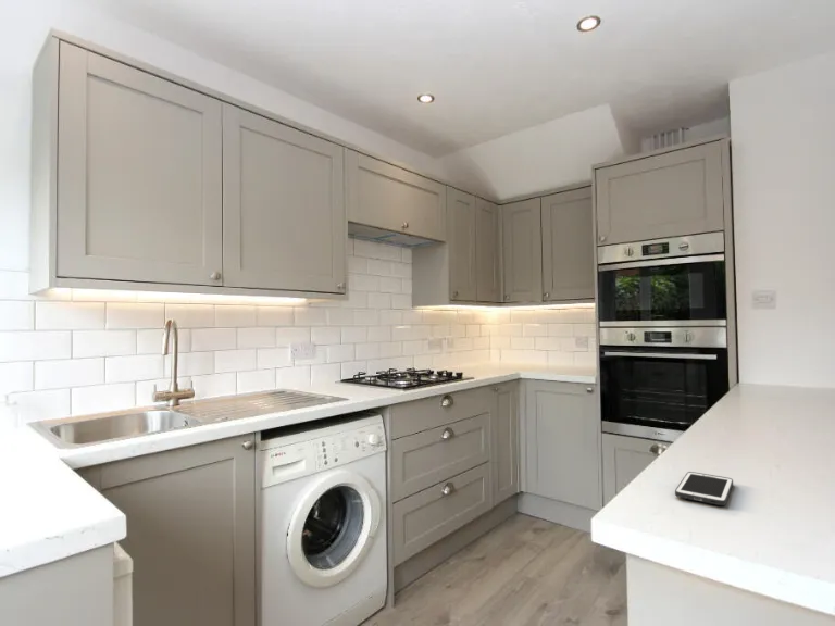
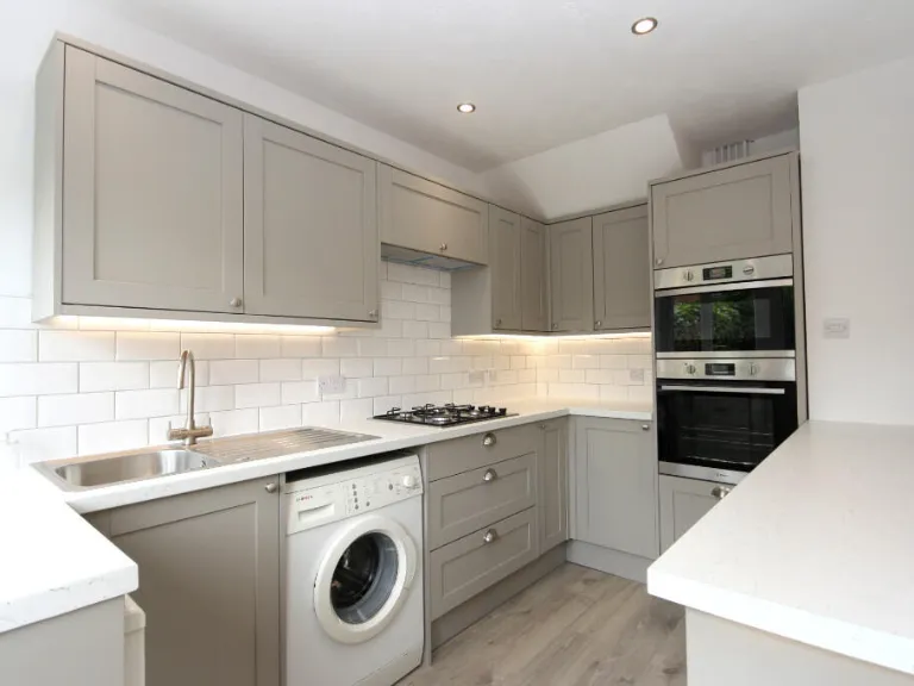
- cell phone [674,471,734,506]
